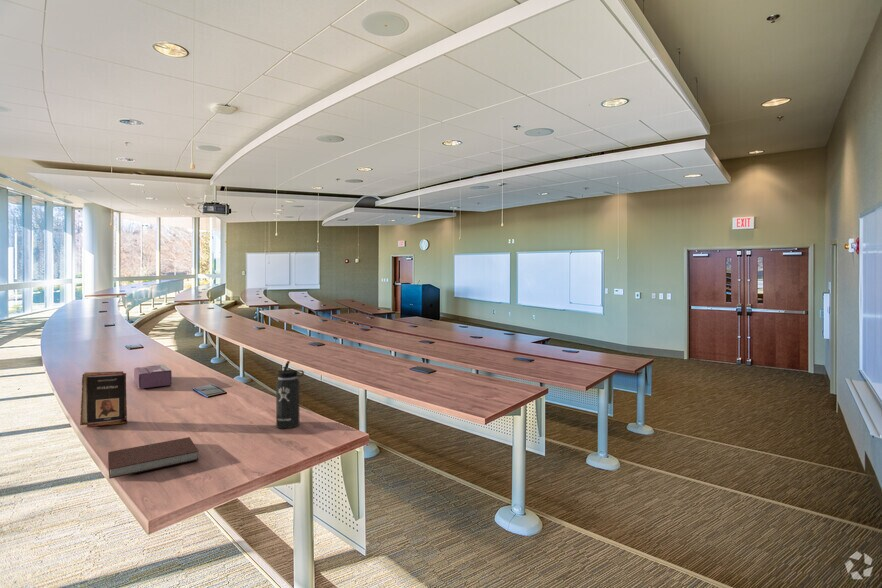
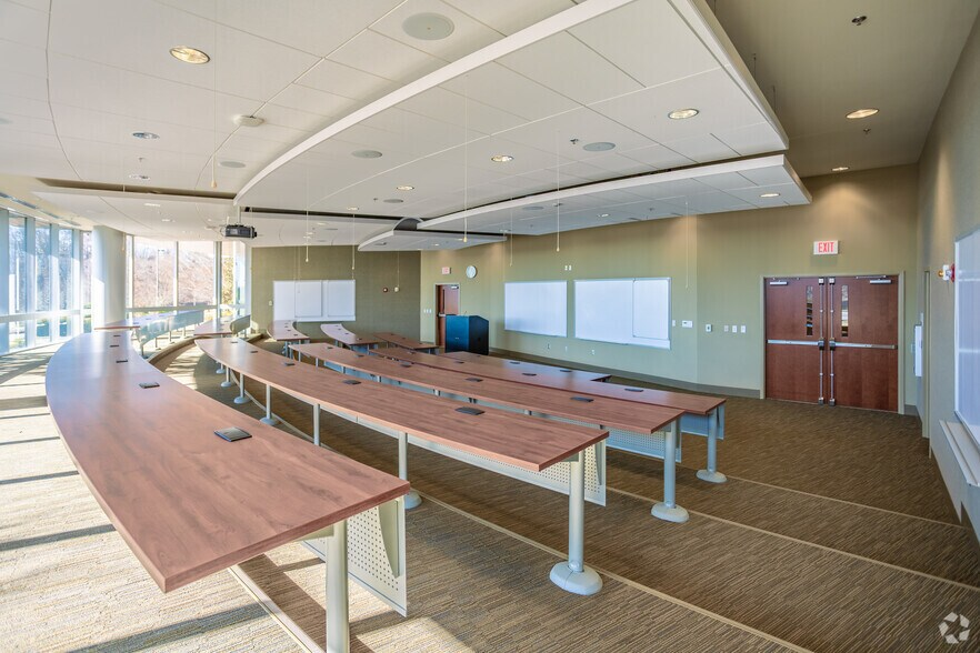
- thermos bottle [275,360,305,429]
- tissue box [133,363,173,390]
- notebook [107,436,199,480]
- book [79,370,128,428]
